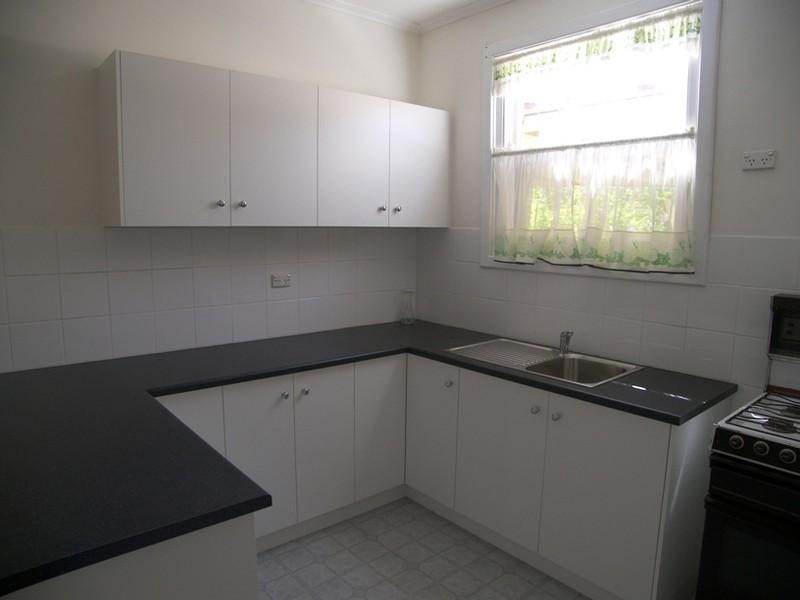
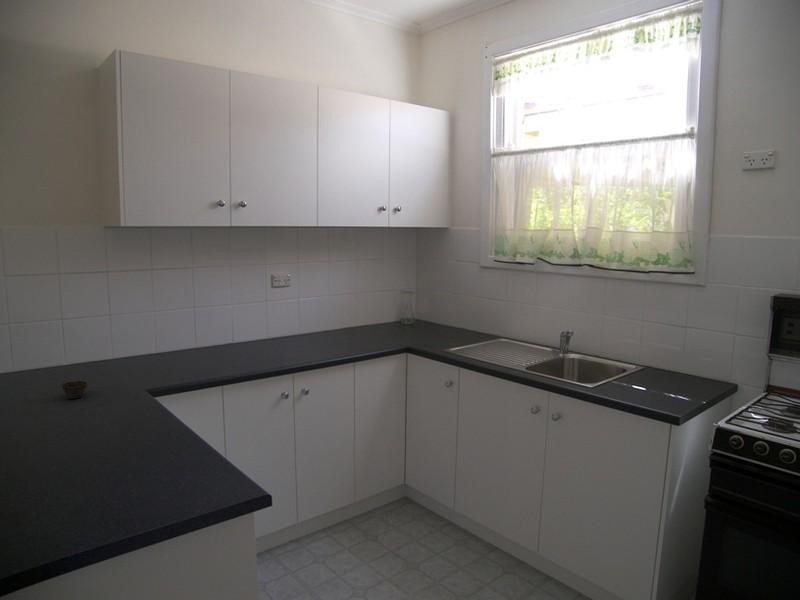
+ cup [60,380,90,400]
